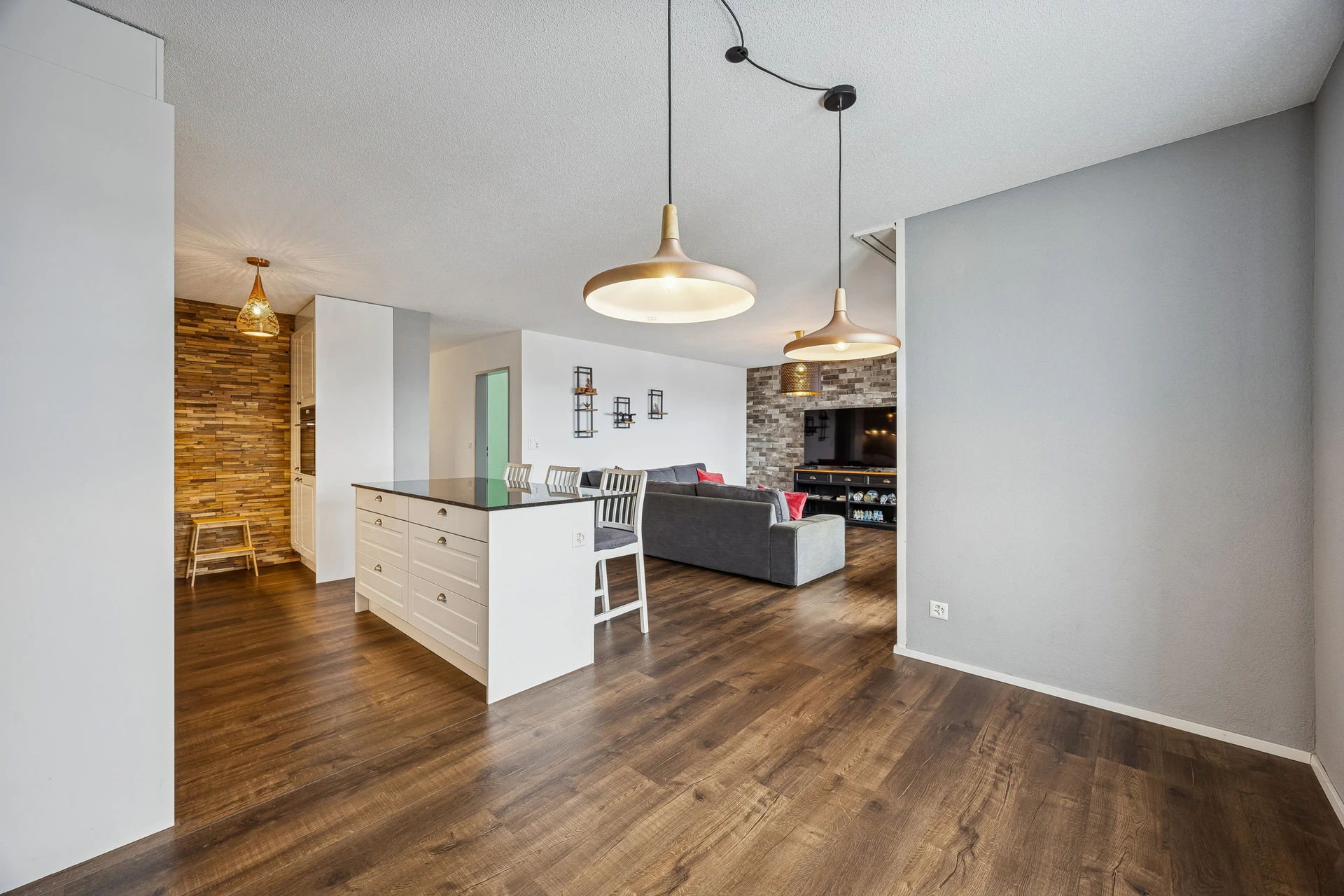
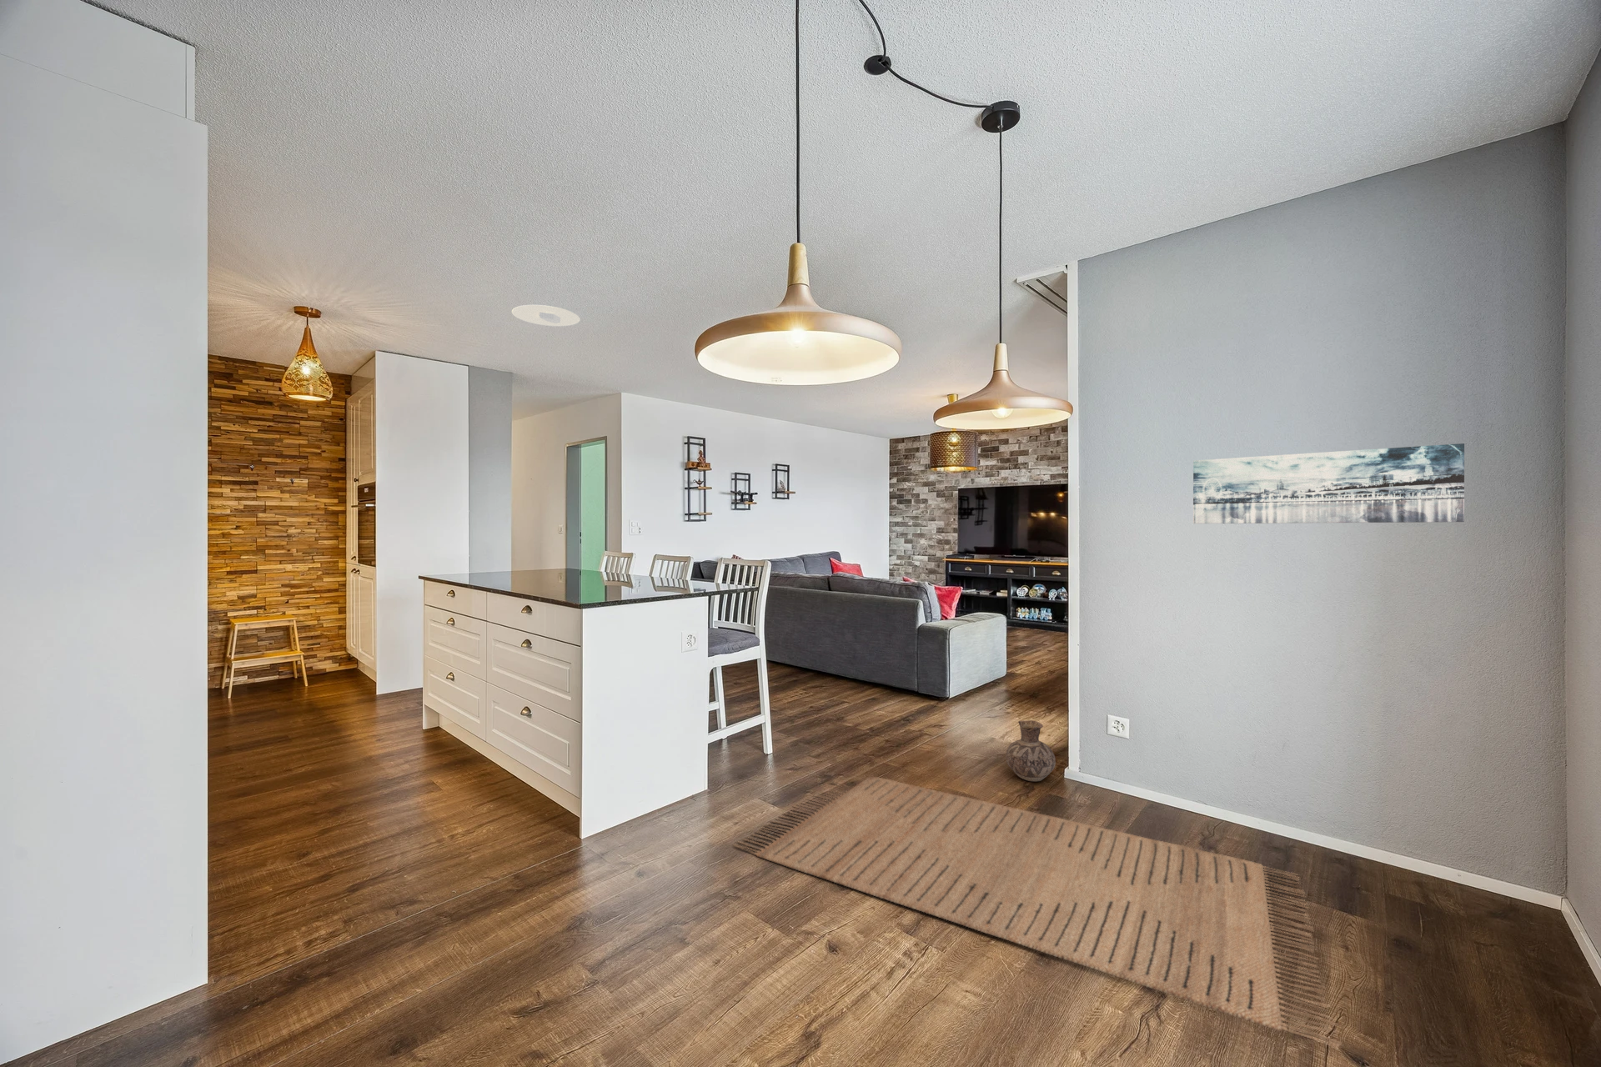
+ ceramic jug [1005,719,1057,782]
+ recessed light [511,304,581,326]
+ wall art [1192,443,1465,524]
+ rug [733,776,1344,1050]
